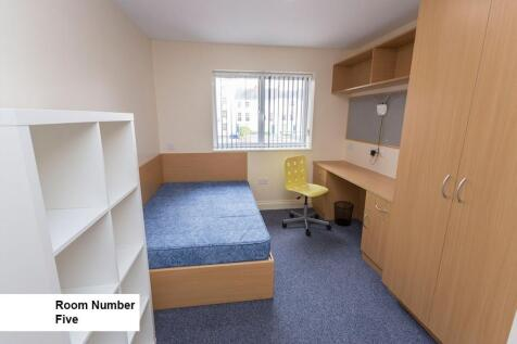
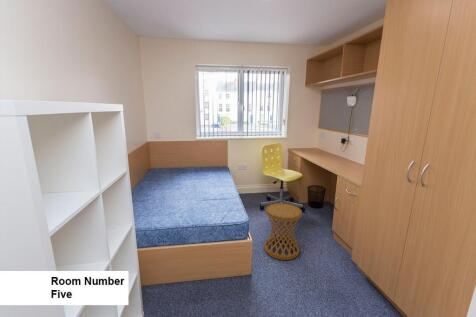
+ side table [263,202,303,261]
